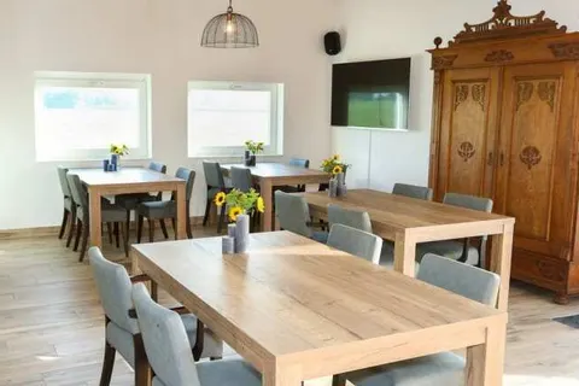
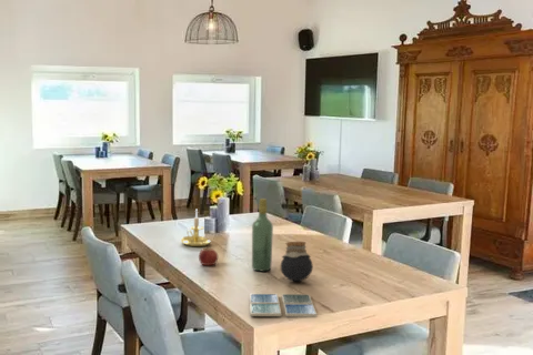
+ jar [280,241,314,282]
+ apple [198,246,219,266]
+ drink coaster [249,293,318,318]
+ wine bottle [251,197,274,272]
+ candle holder [180,210,212,247]
